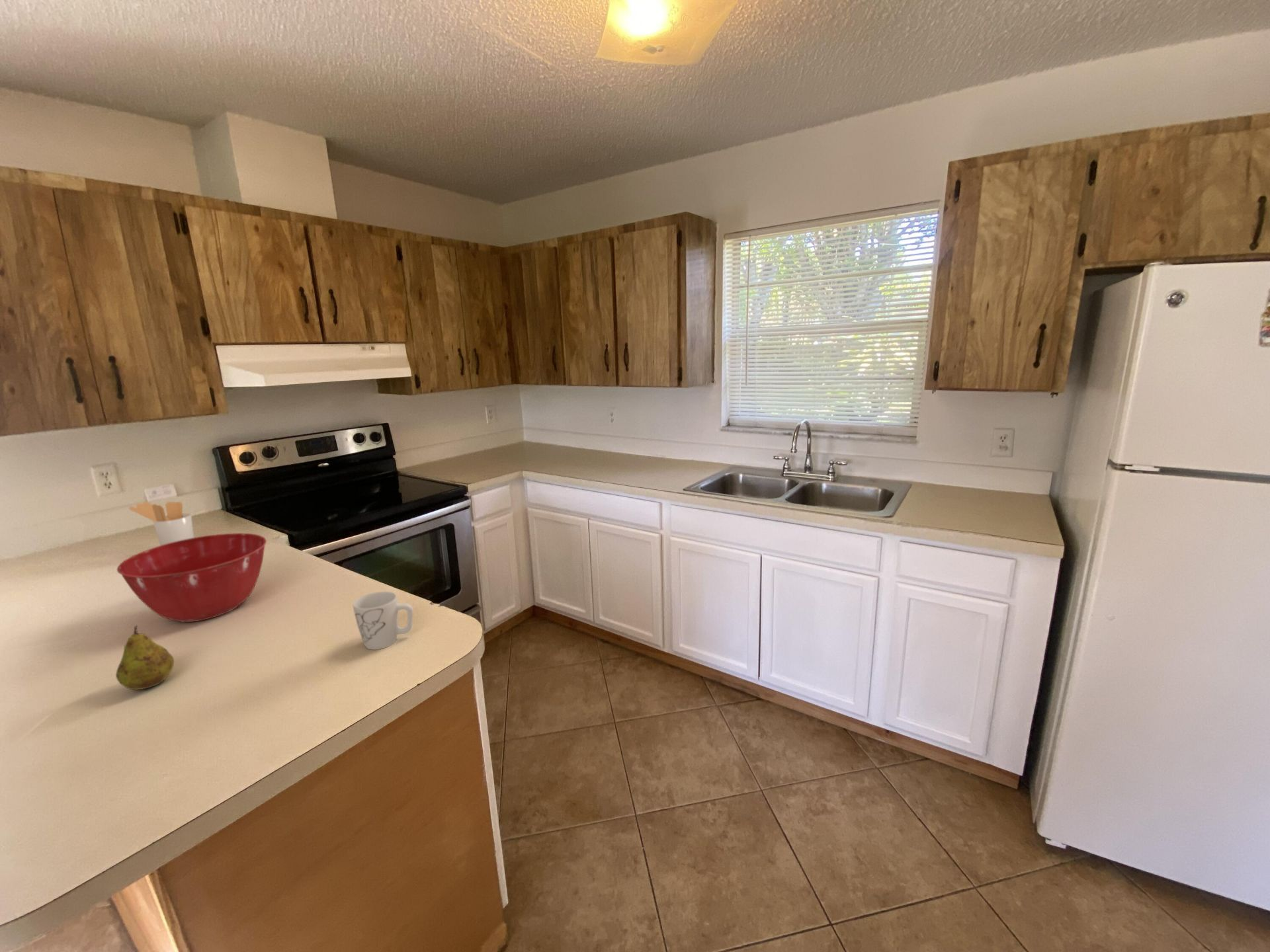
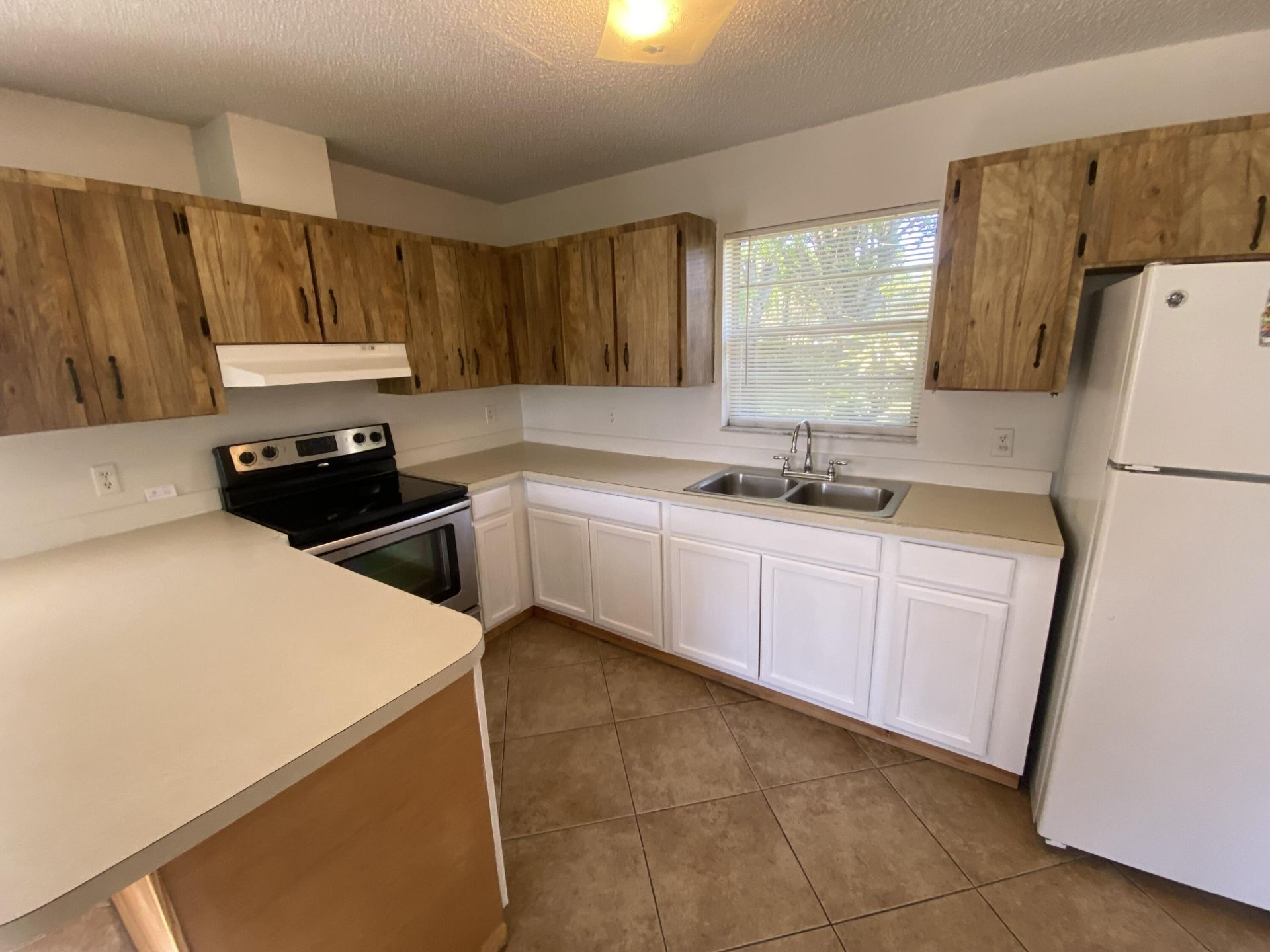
- mixing bowl [116,532,267,623]
- fruit [115,625,175,691]
- utensil holder [128,501,195,545]
- mug [353,591,414,651]
